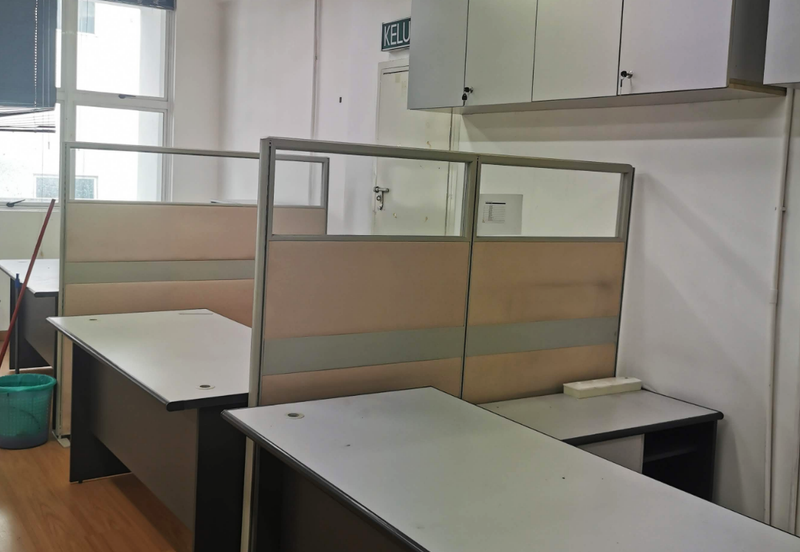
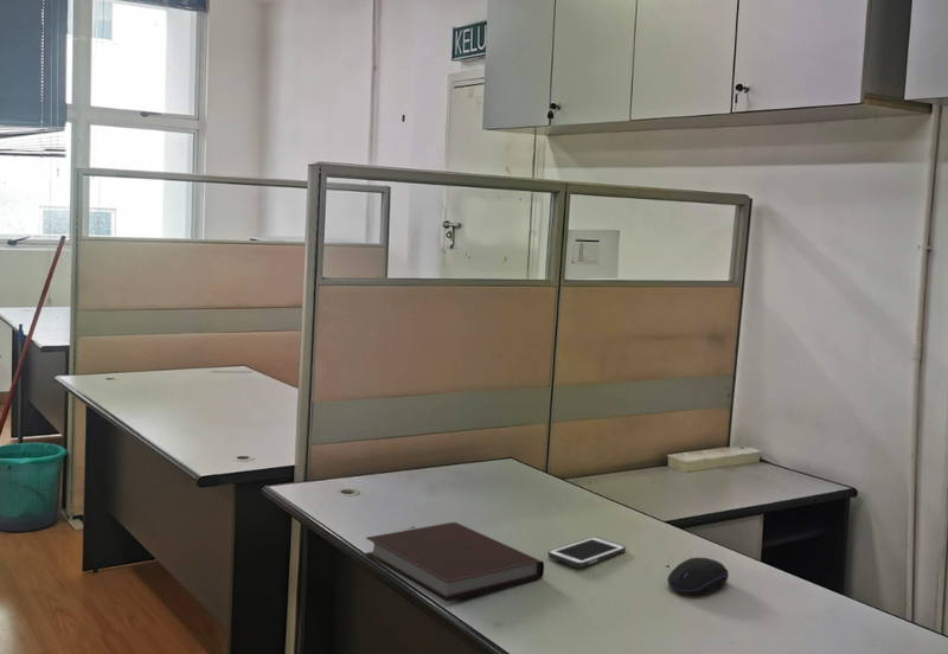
+ computer mouse [666,557,730,596]
+ cell phone [546,536,627,569]
+ notebook [364,521,545,602]
